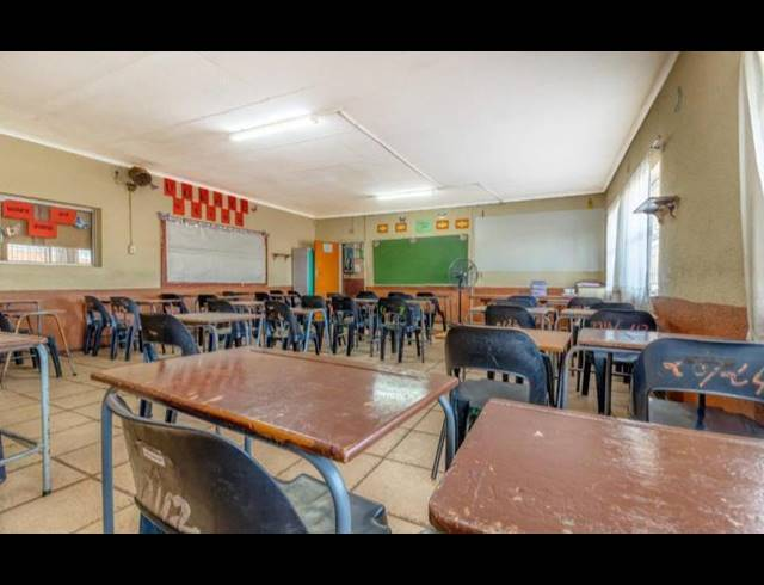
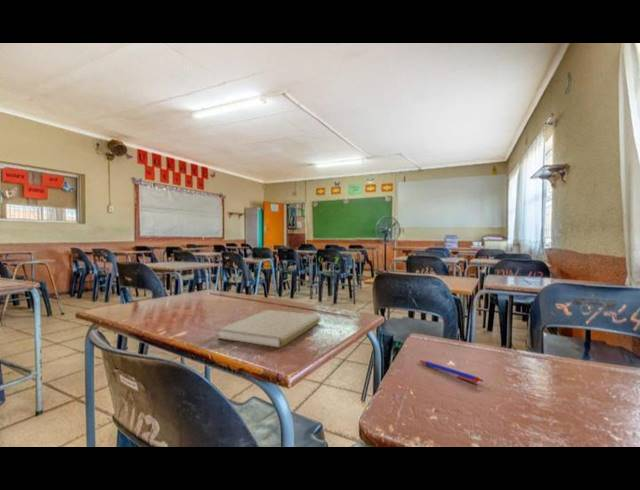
+ pen [417,359,484,384]
+ book [217,309,321,349]
